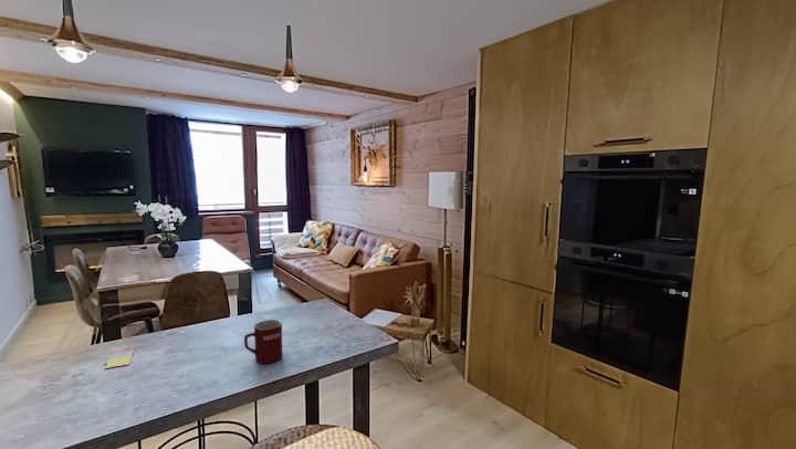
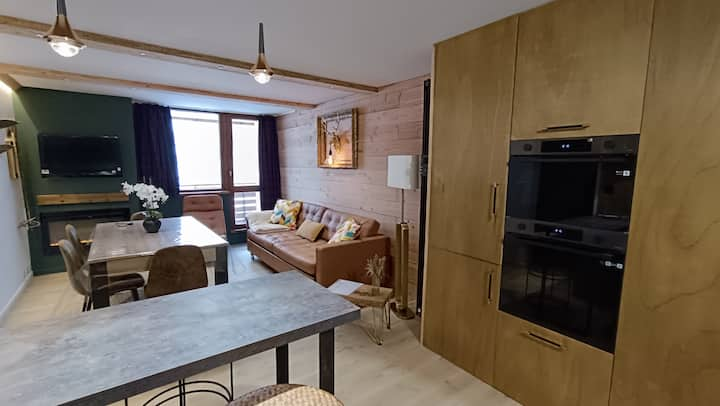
- mug [243,319,283,365]
- sticky notes [104,348,136,369]
